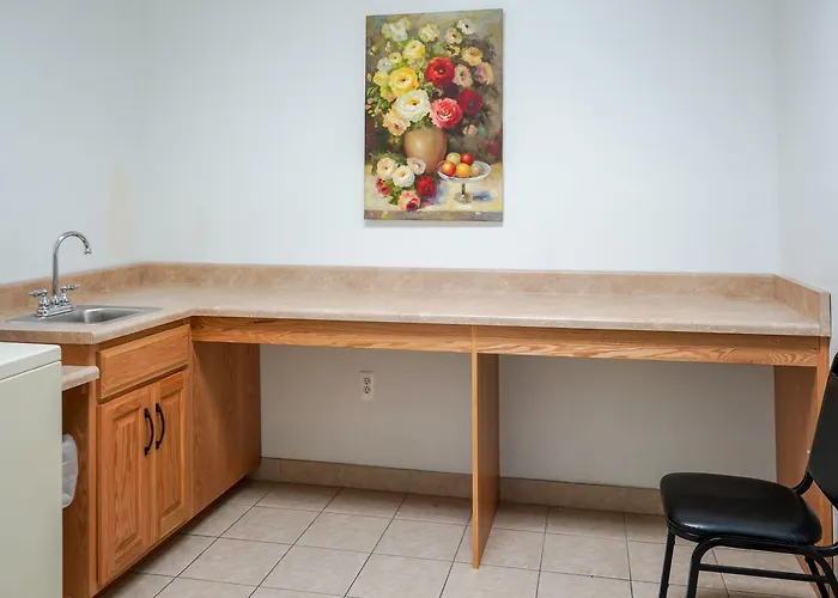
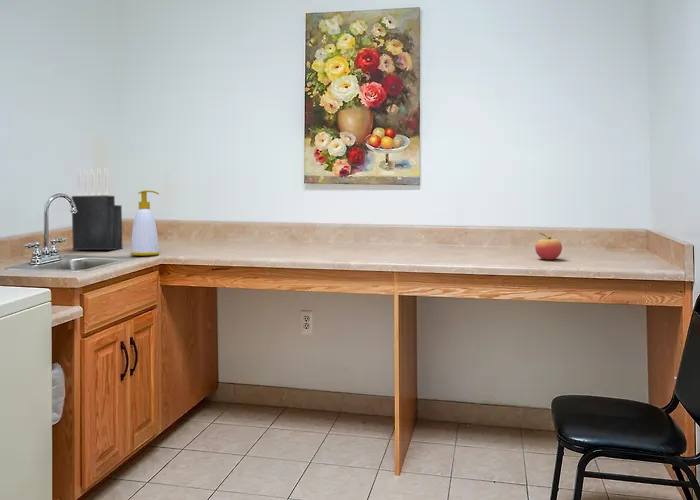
+ soap bottle [130,190,160,257]
+ fruit [534,232,563,261]
+ knife block [71,167,123,251]
